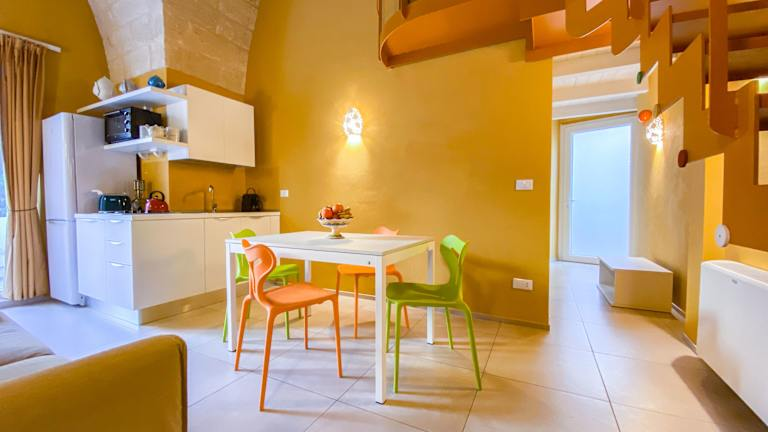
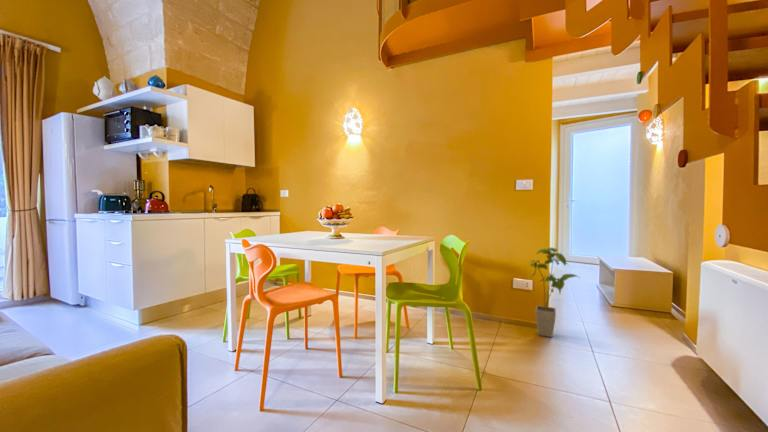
+ house plant [527,247,582,338]
